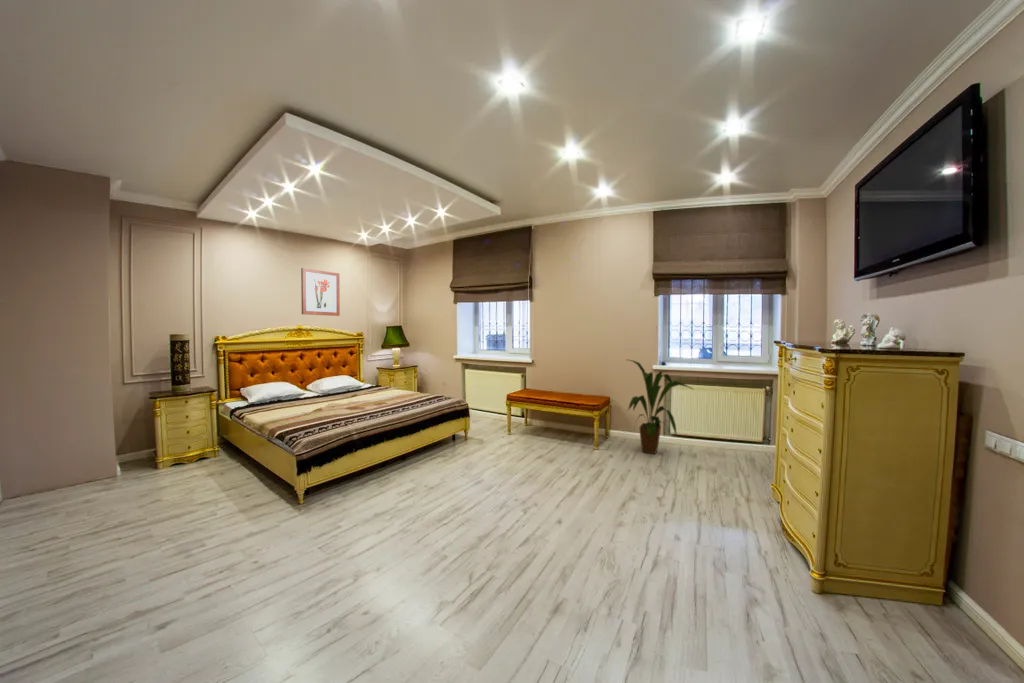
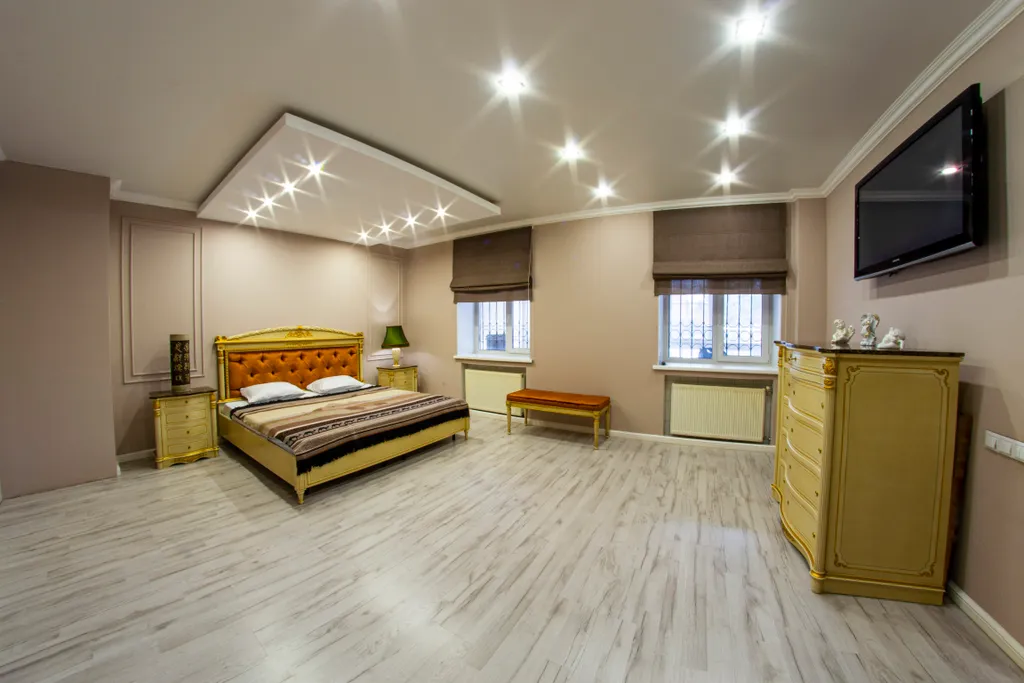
- house plant [627,359,695,455]
- wall art [300,267,341,317]
